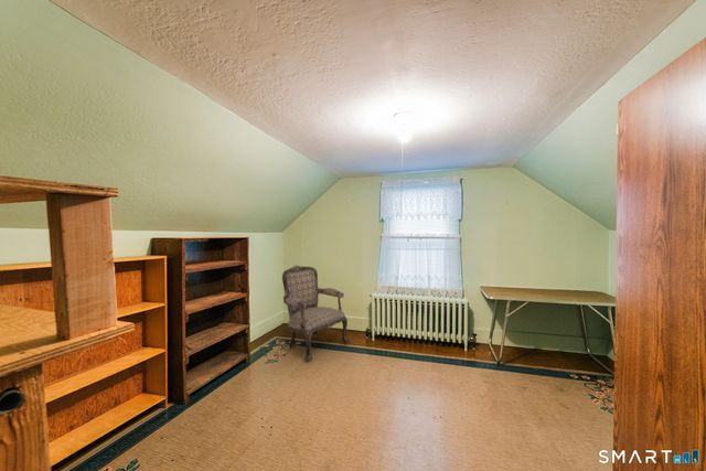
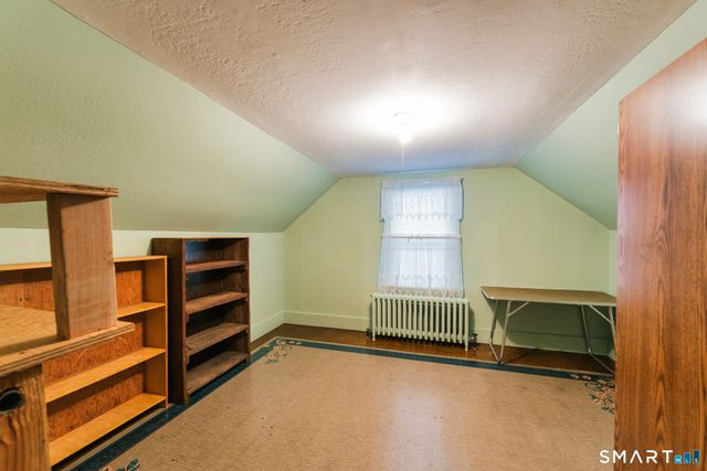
- armchair [281,265,350,363]
